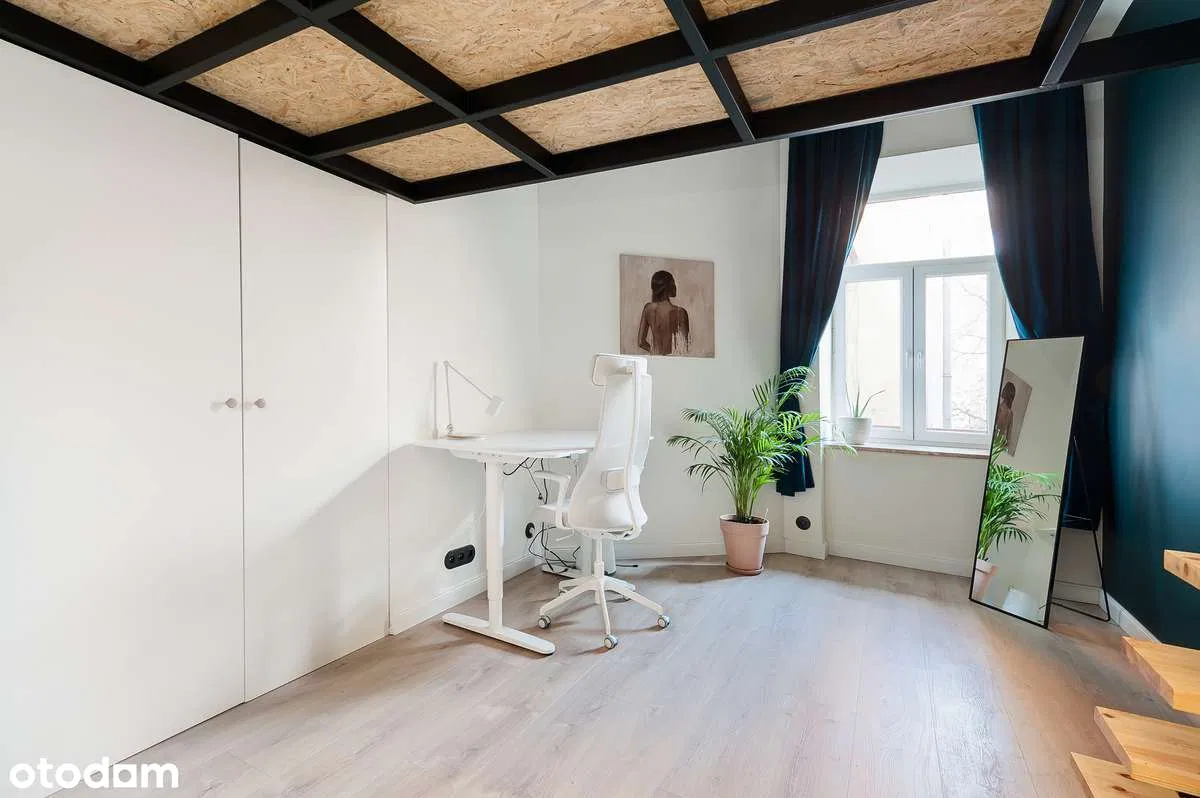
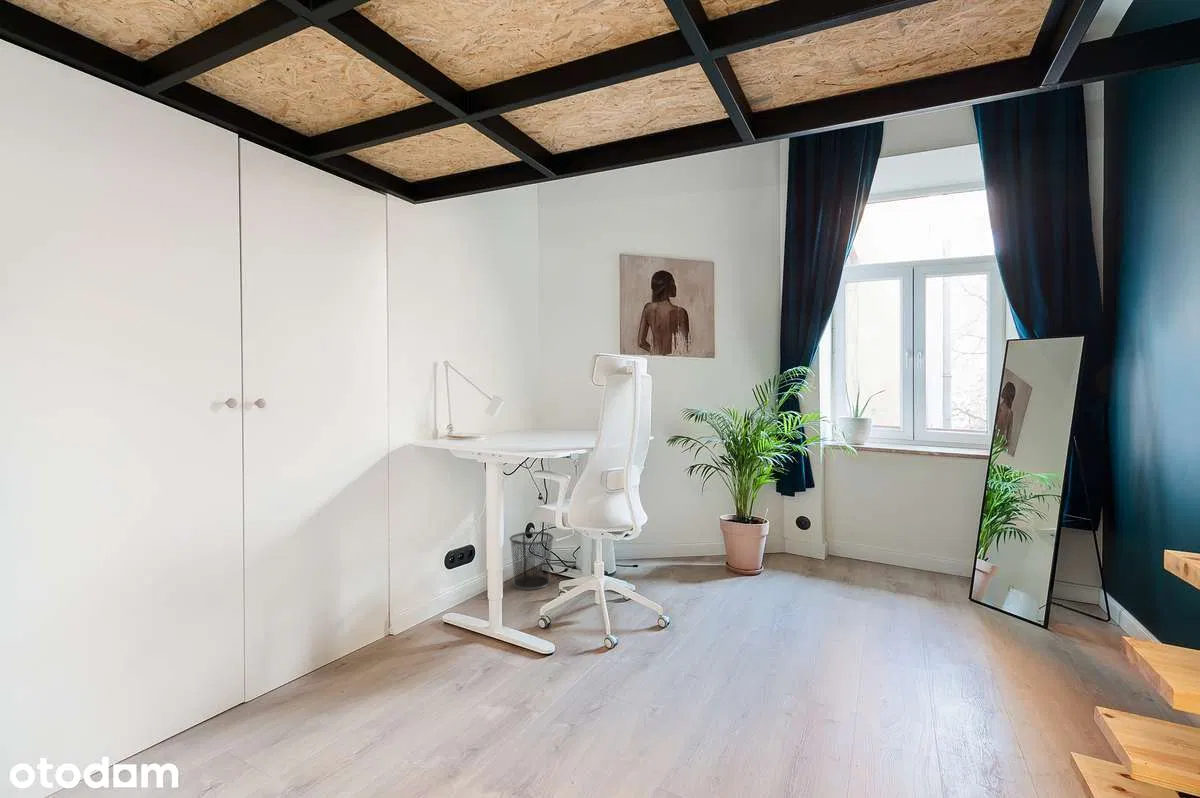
+ waste bin [508,531,555,591]
